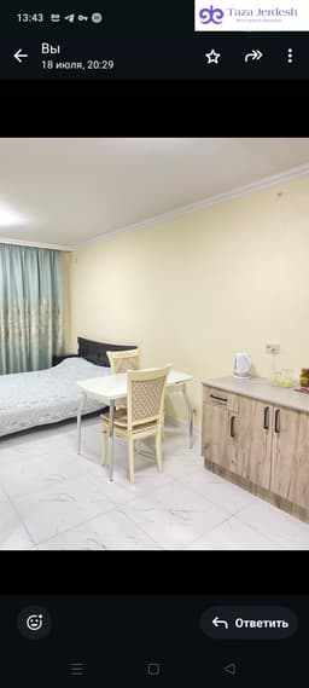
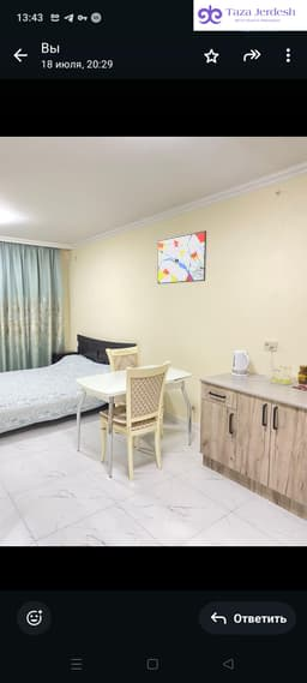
+ wall art [157,229,207,286]
